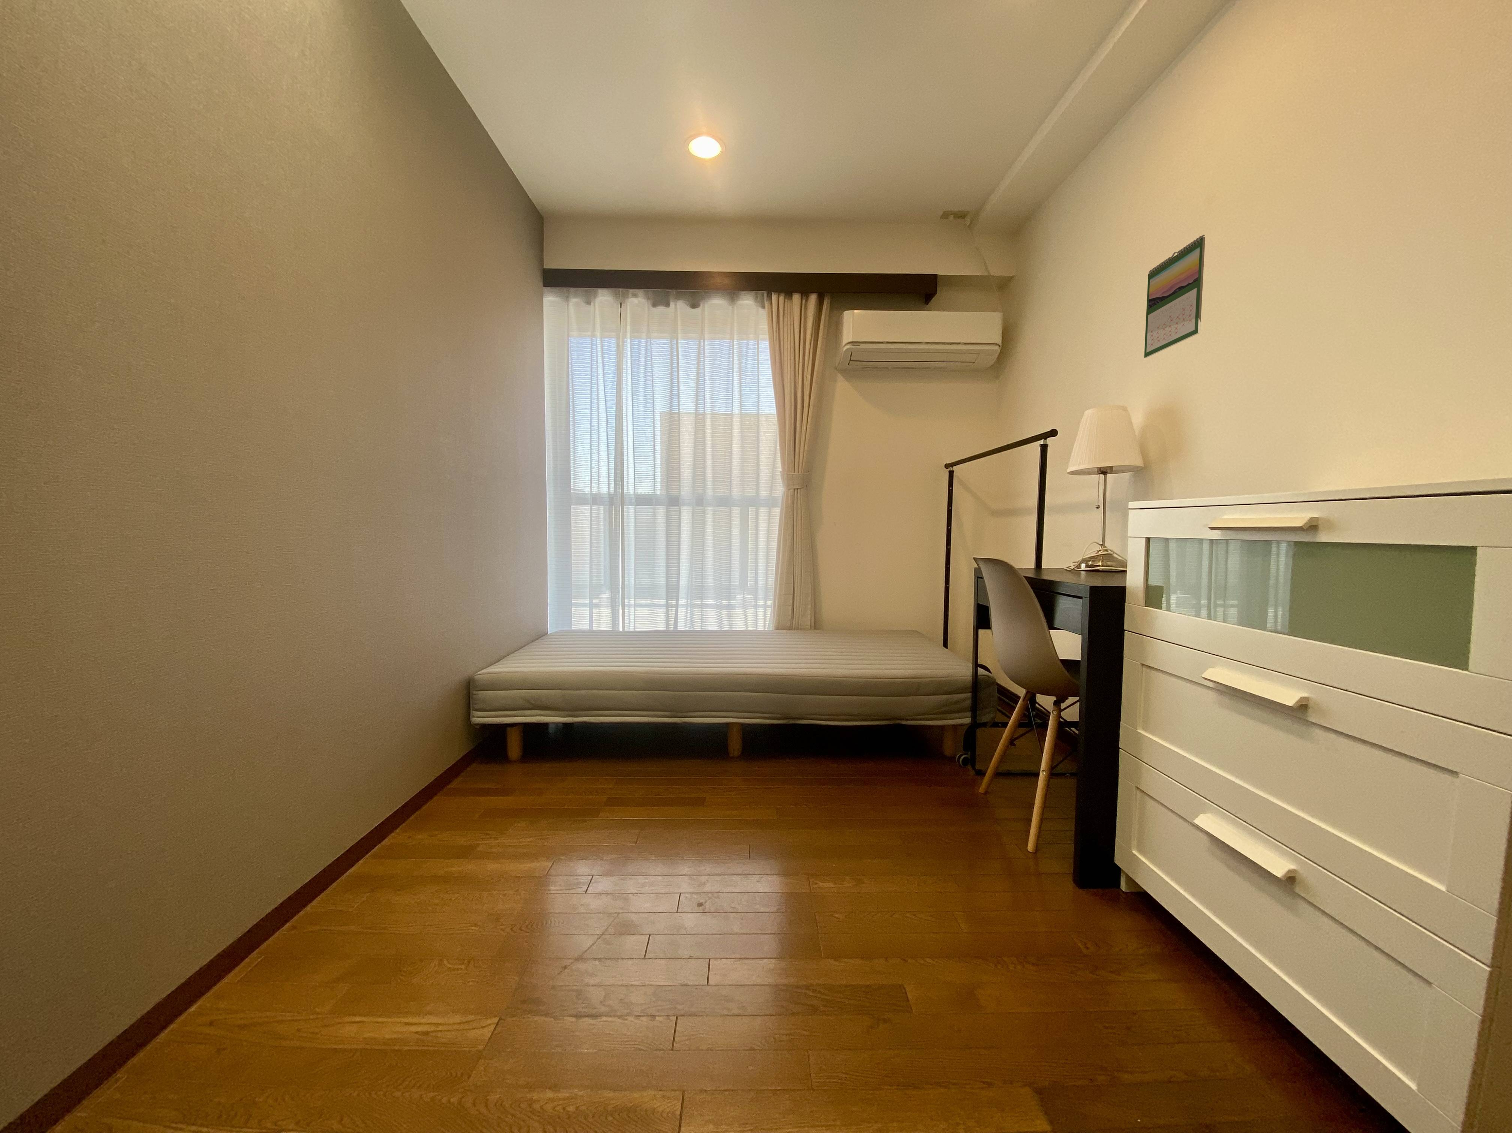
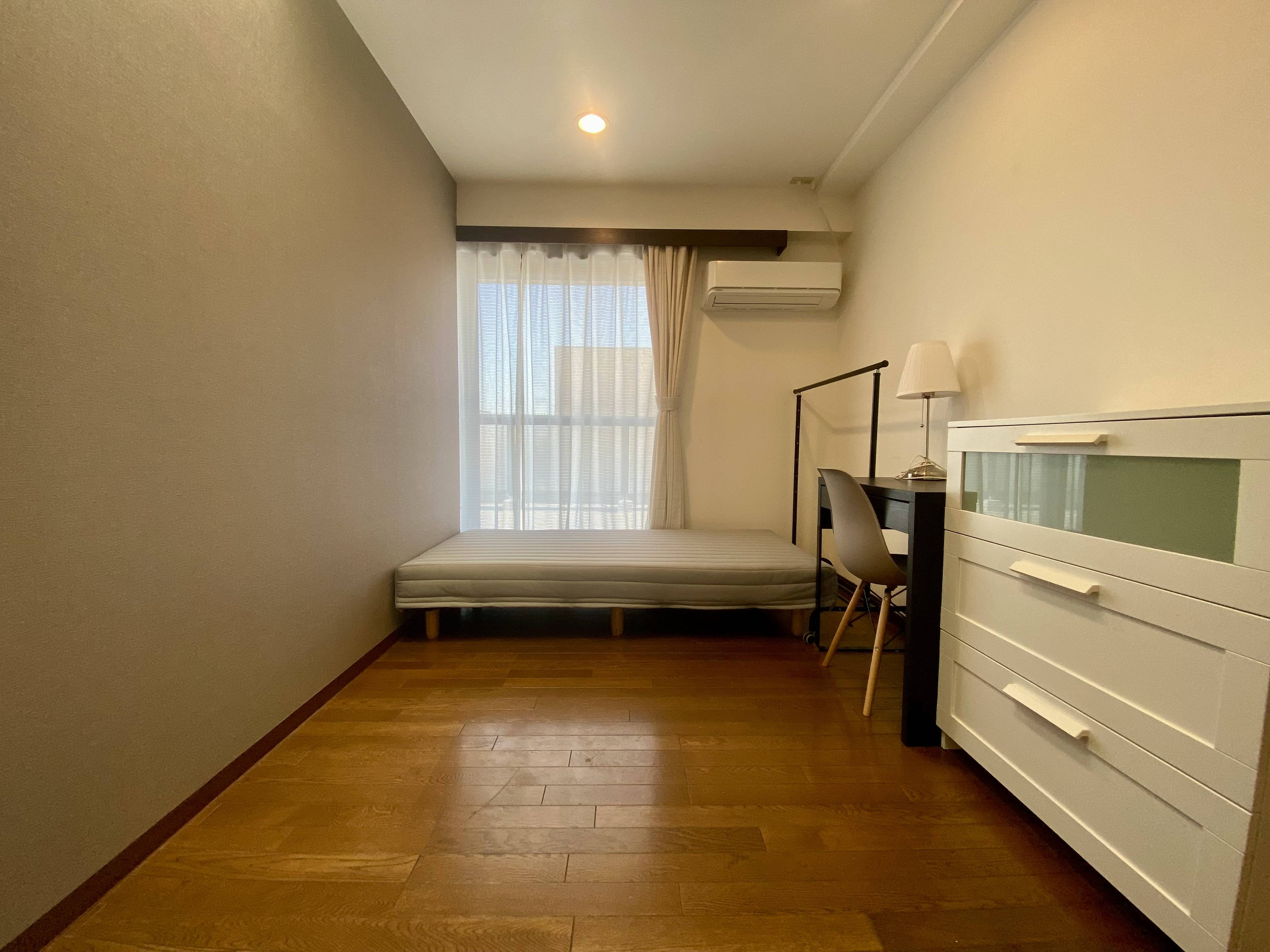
- calendar [1144,234,1206,358]
